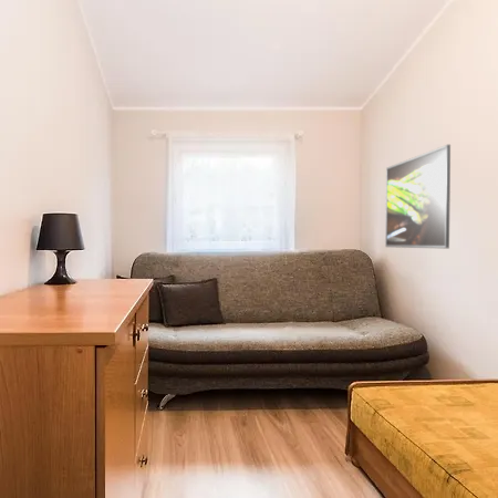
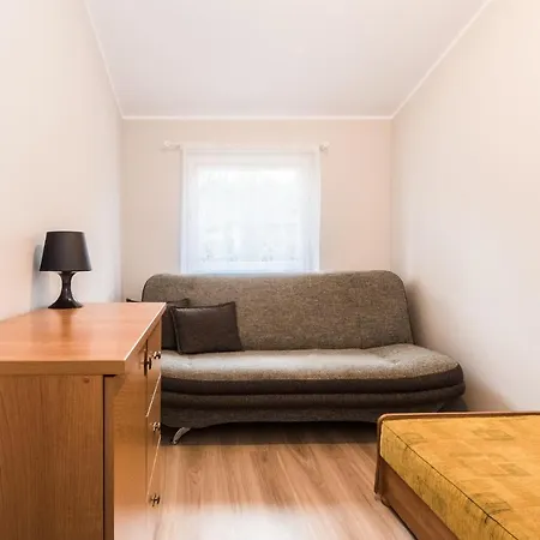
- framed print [384,144,452,249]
